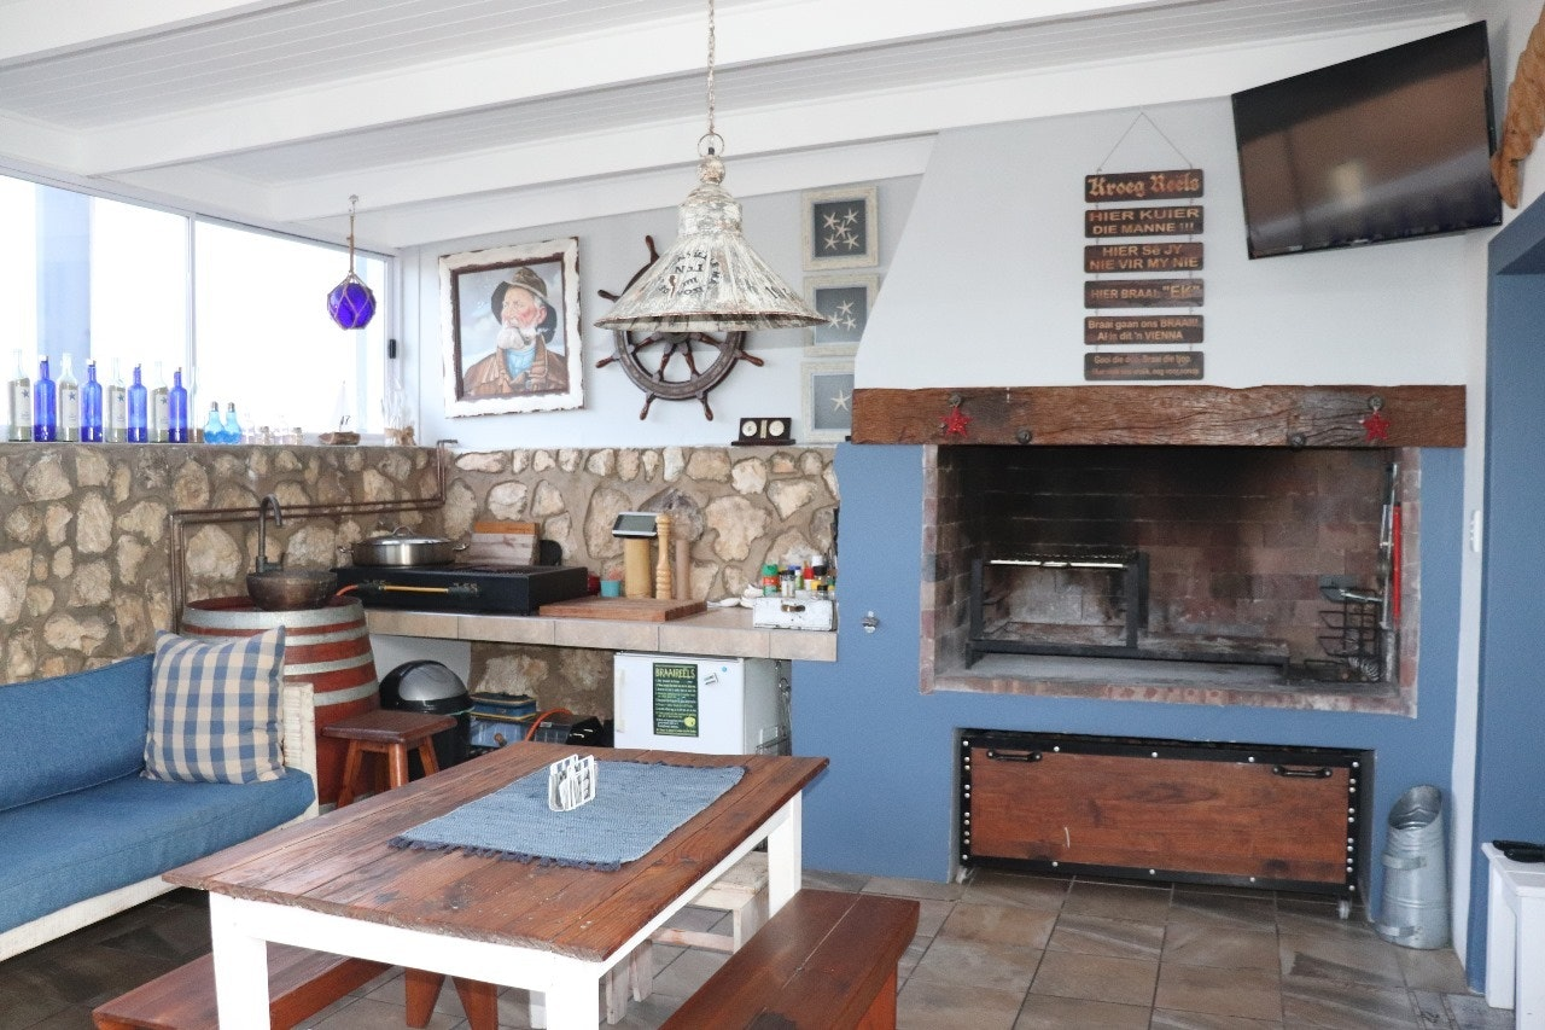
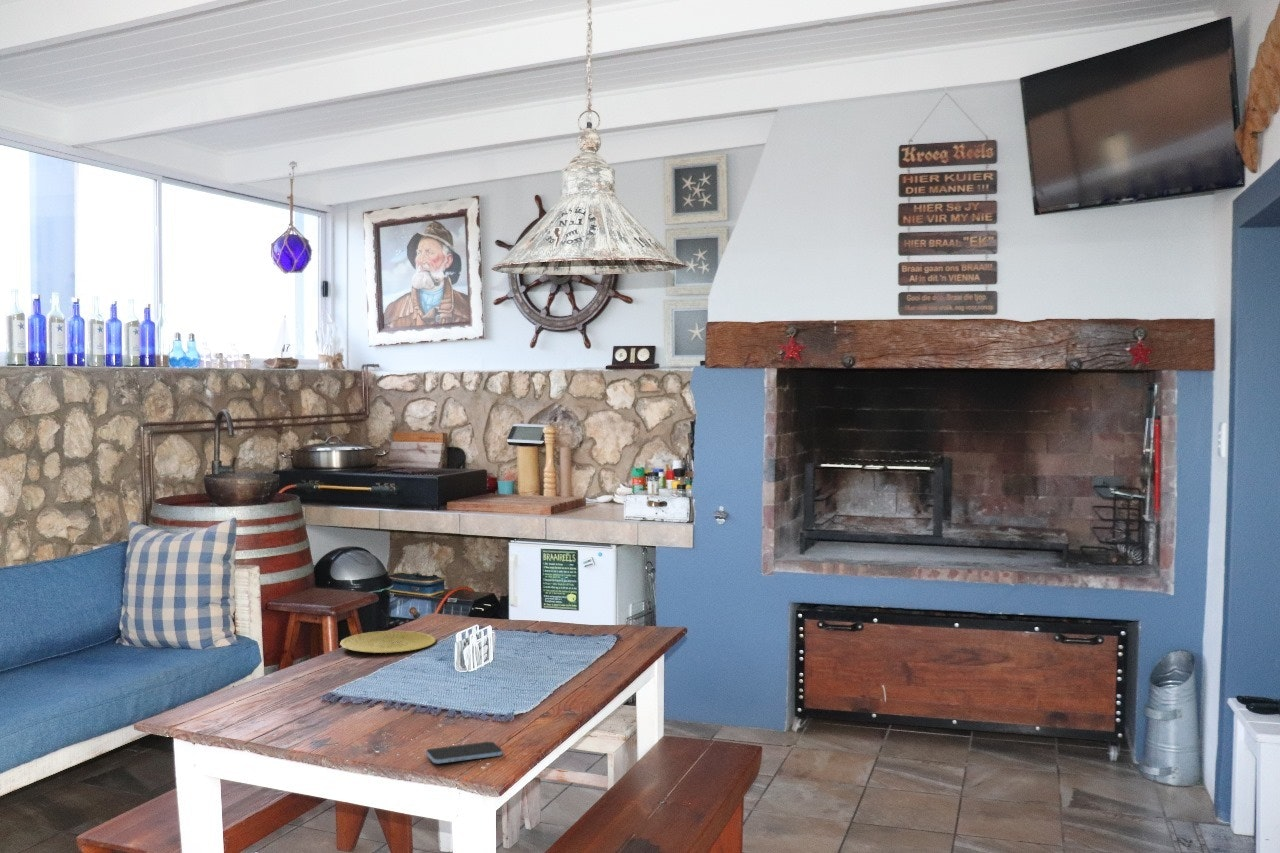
+ smartphone [425,741,504,764]
+ plate [339,630,437,654]
